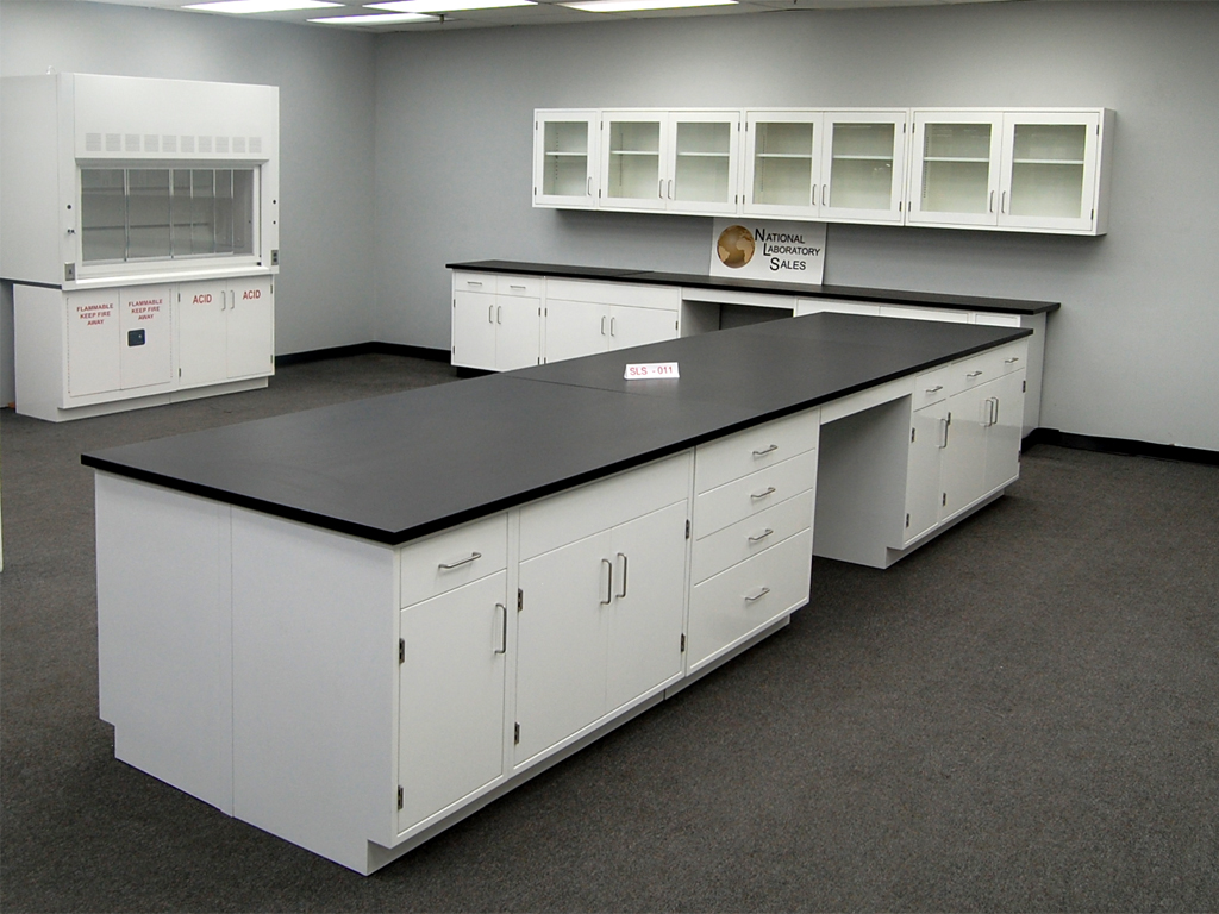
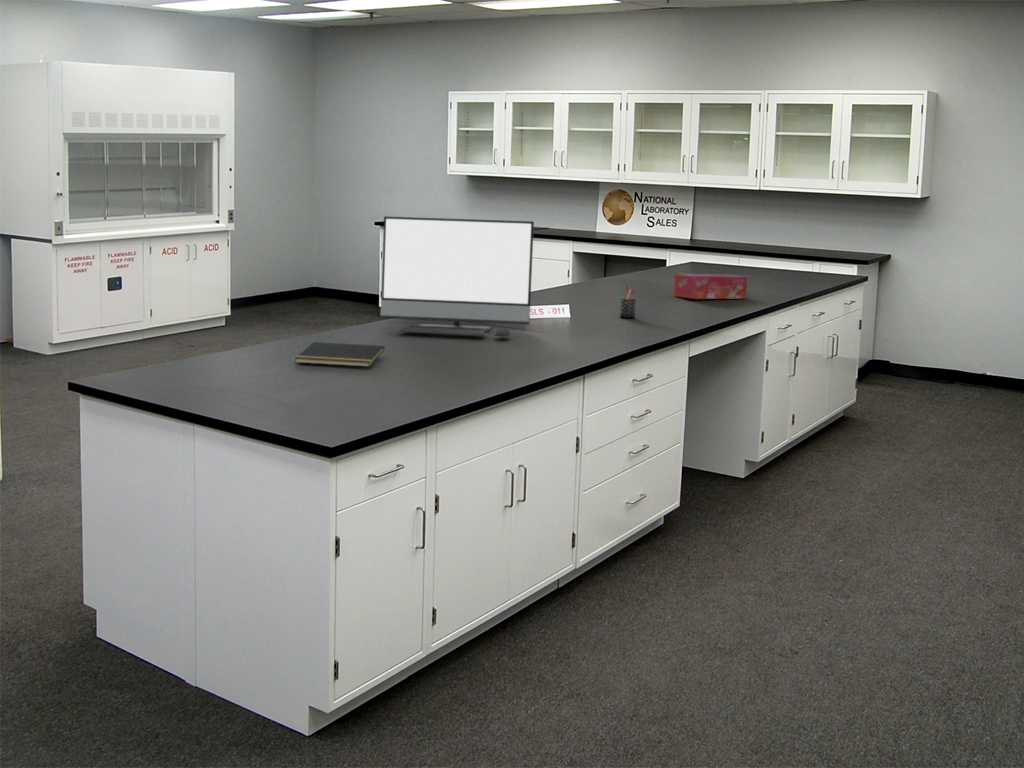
+ notepad [294,341,386,368]
+ pen holder [616,284,637,319]
+ tissue box [672,273,748,300]
+ monitor [379,215,535,337]
